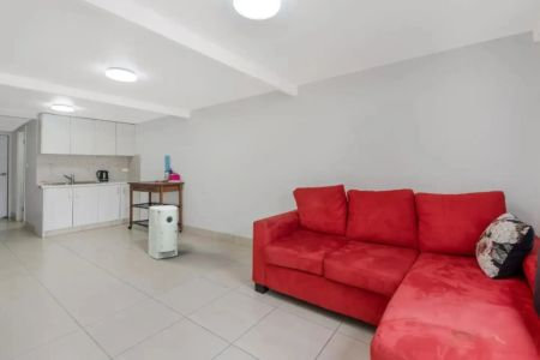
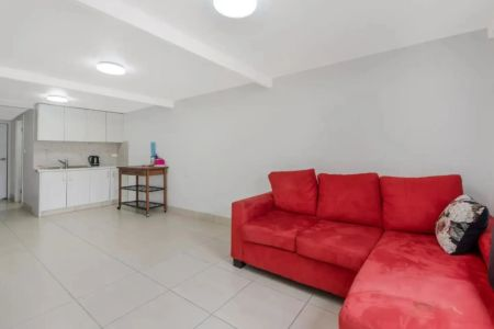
- air purifier [148,204,179,260]
